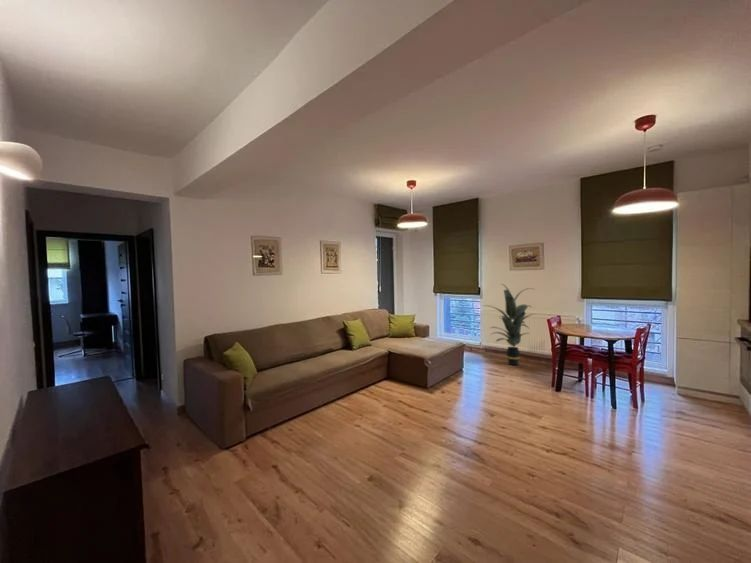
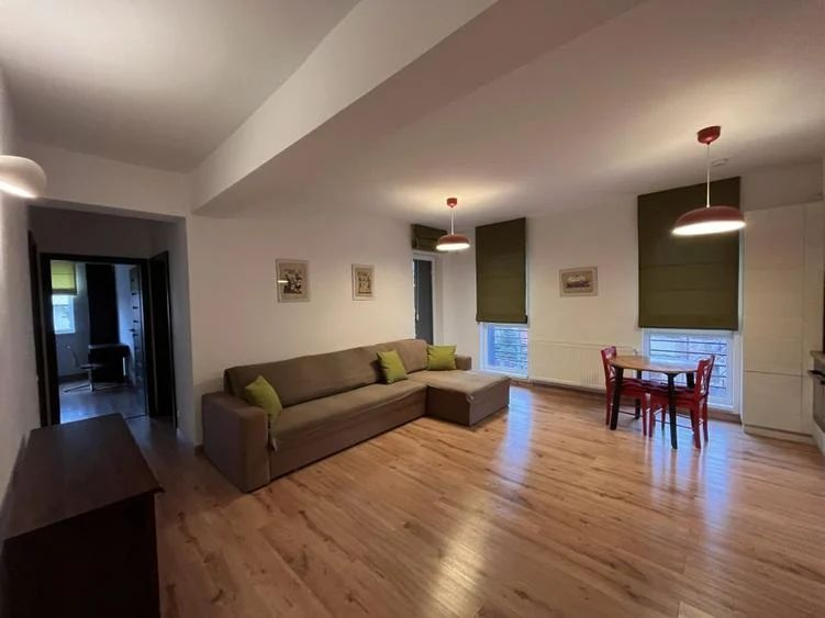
- indoor plant [483,283,536,366]
